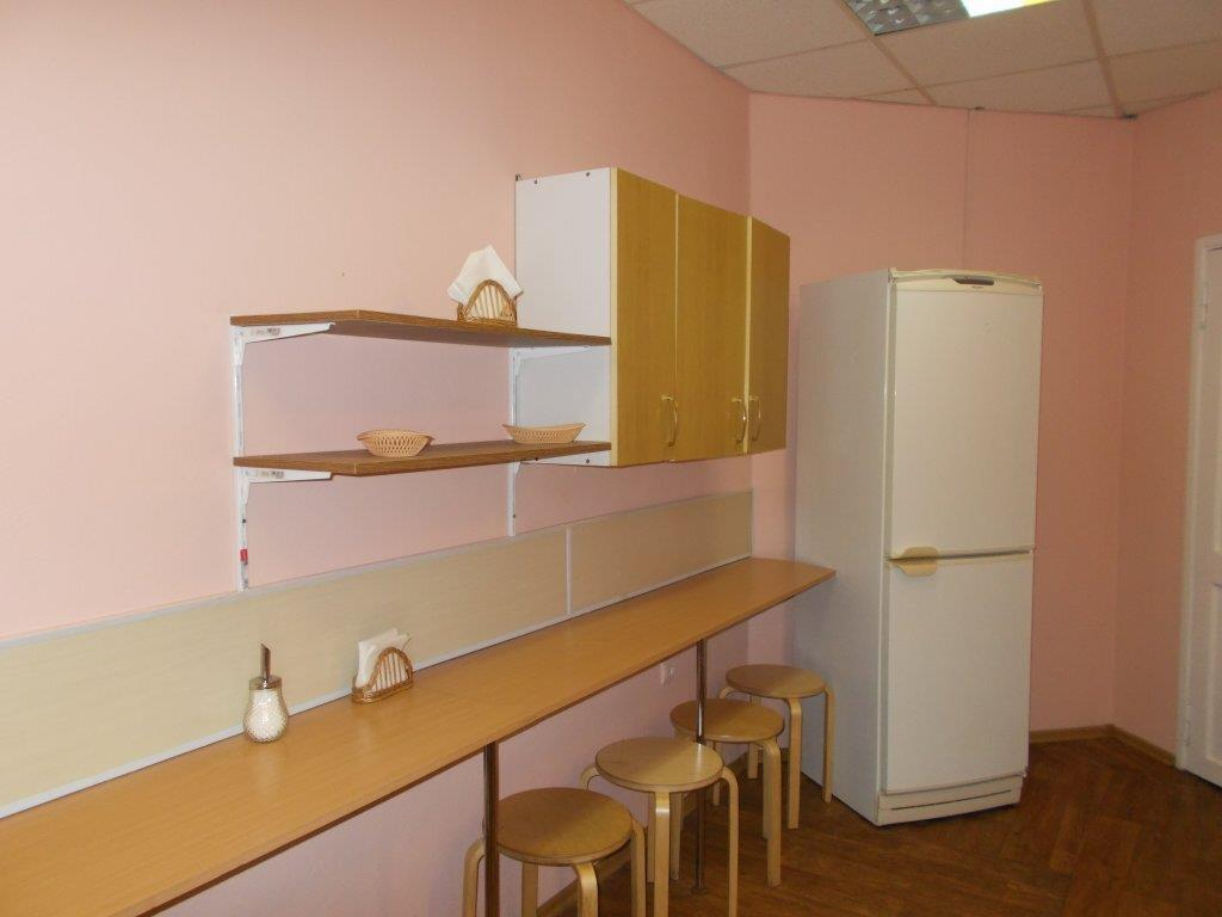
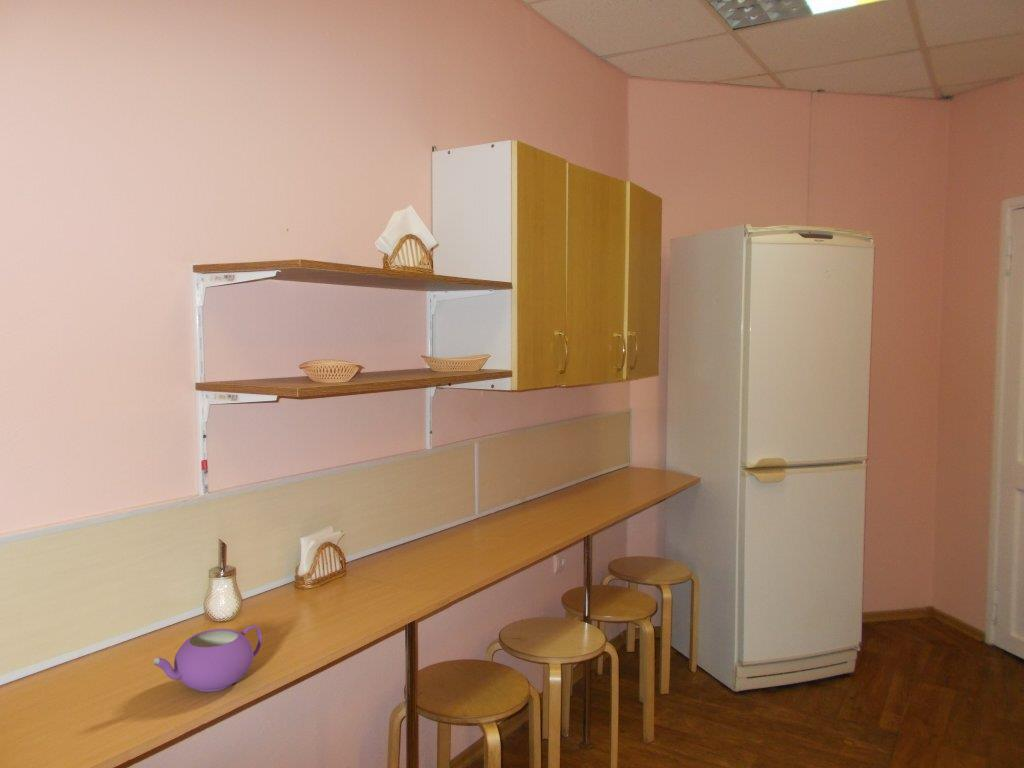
+ teapot [152,624,263,692]
